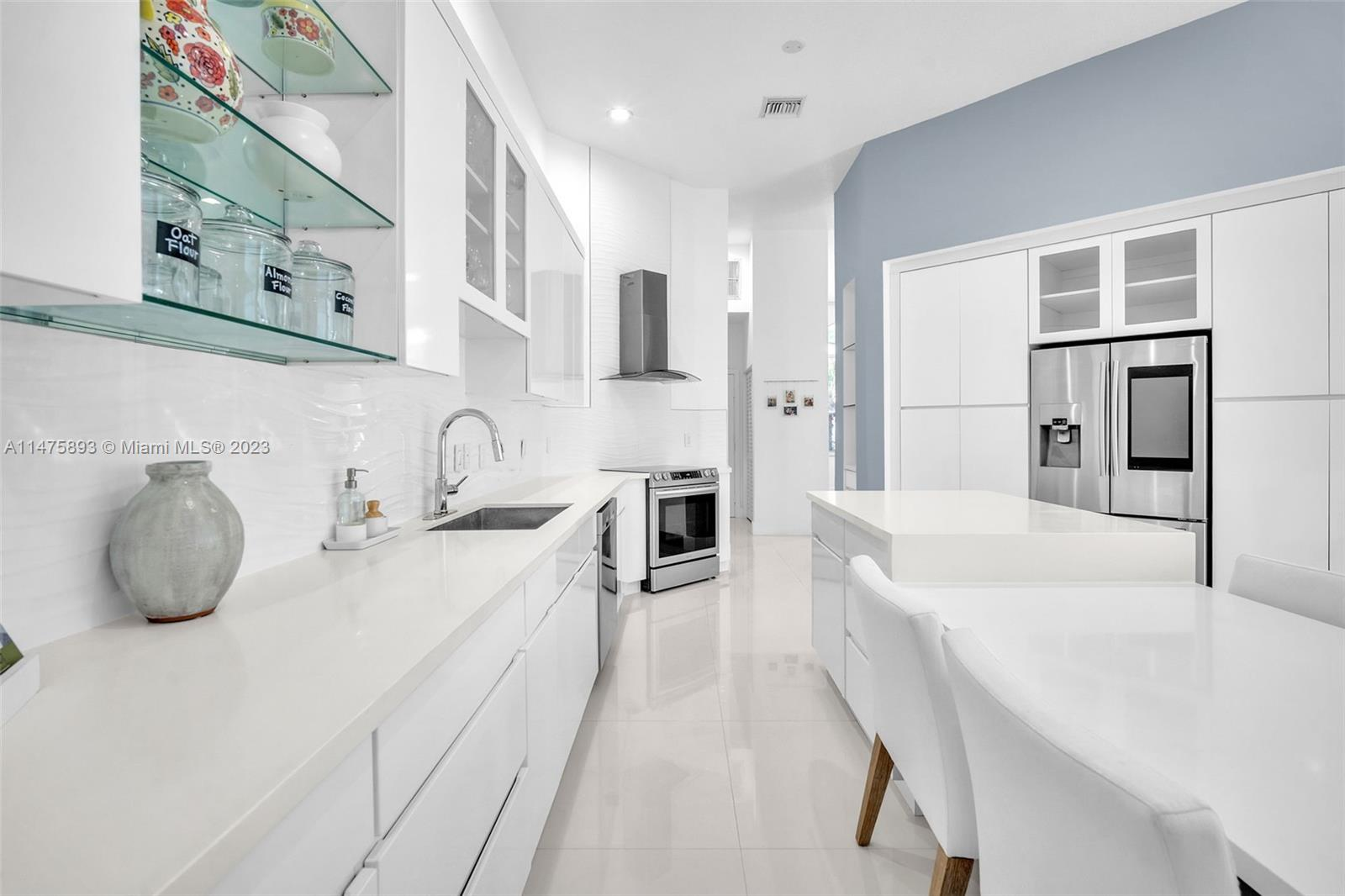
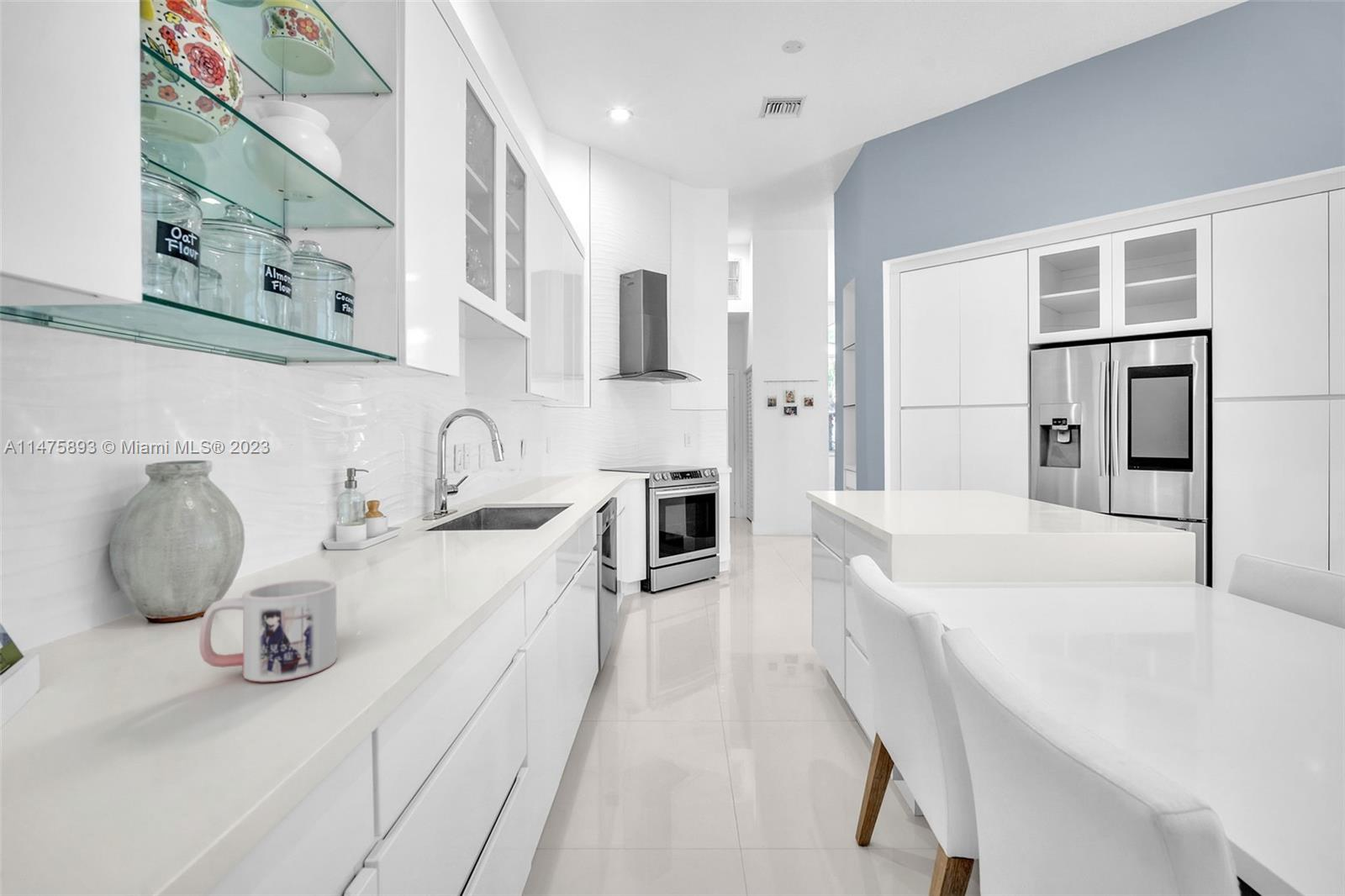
+ mug [198,578,337,683]
